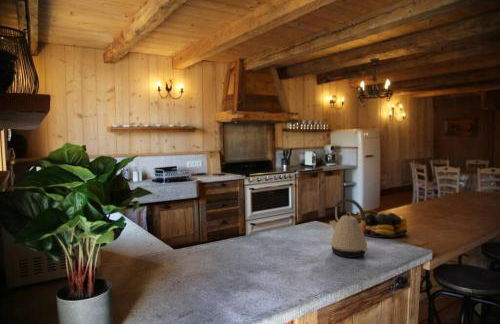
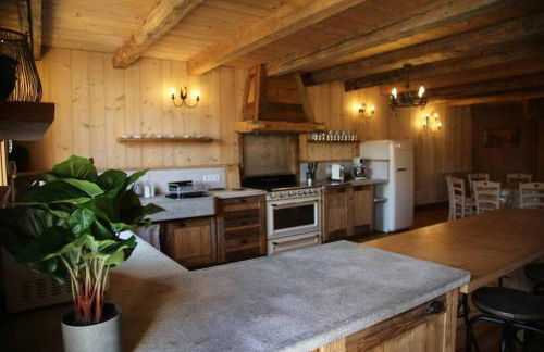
- kettle [328,197,369,259]
- fruit bowl [352,208,408,239]
